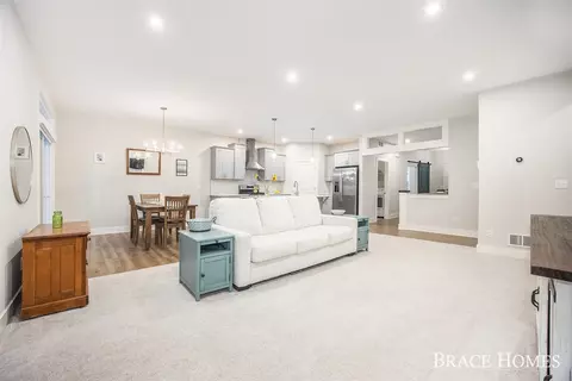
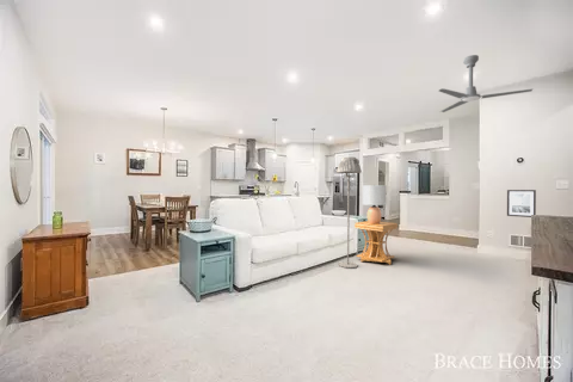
+ wall art [506,189,537,218]
+ ceiling fan [438,54,535,113]
+ lamp [362,184,388,223]
+ side table [353,220,399,266]
+ floor lamp [335,155,363,270]
